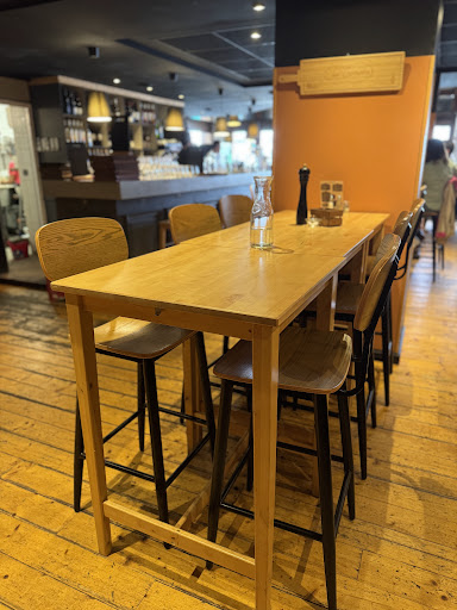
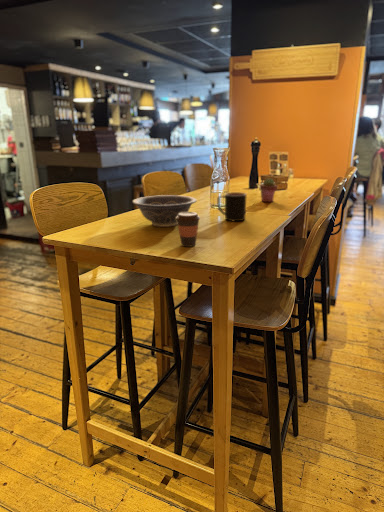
+ mug [217,191,248,222]
+ decorative bowl [131,194,198,228]
+ coffee cup [176,211,201,248]
+ potted succulent [259,177,278,203]
